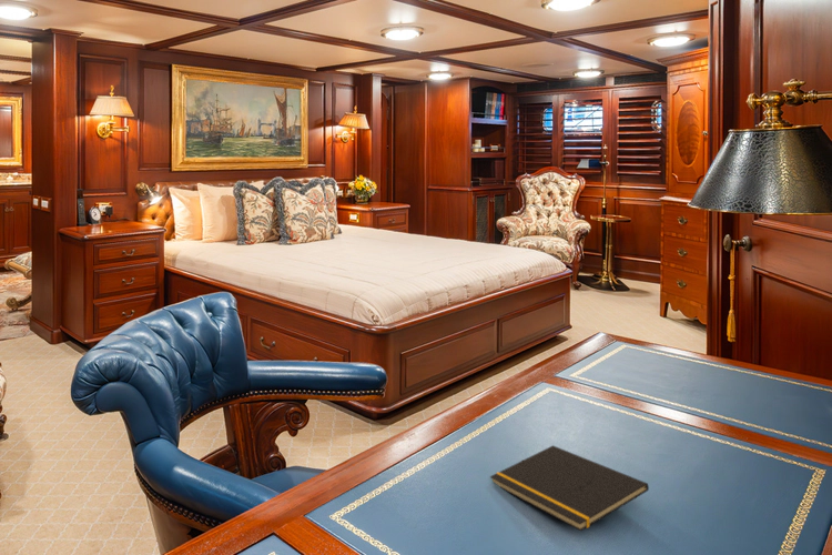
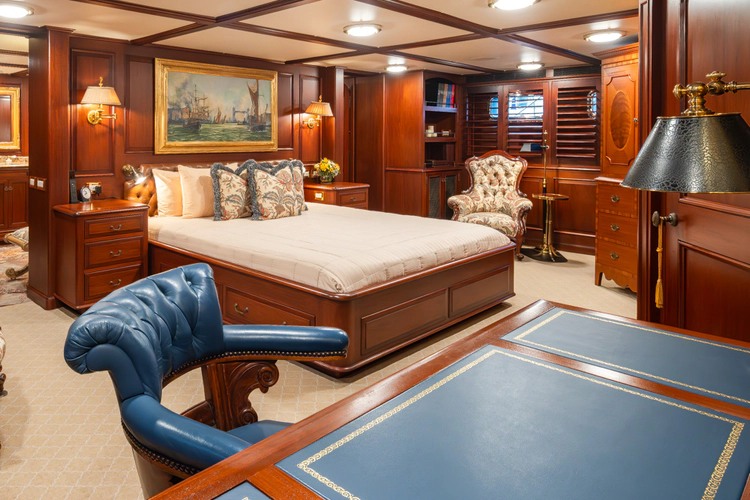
- notepad [489,444,650,532]
